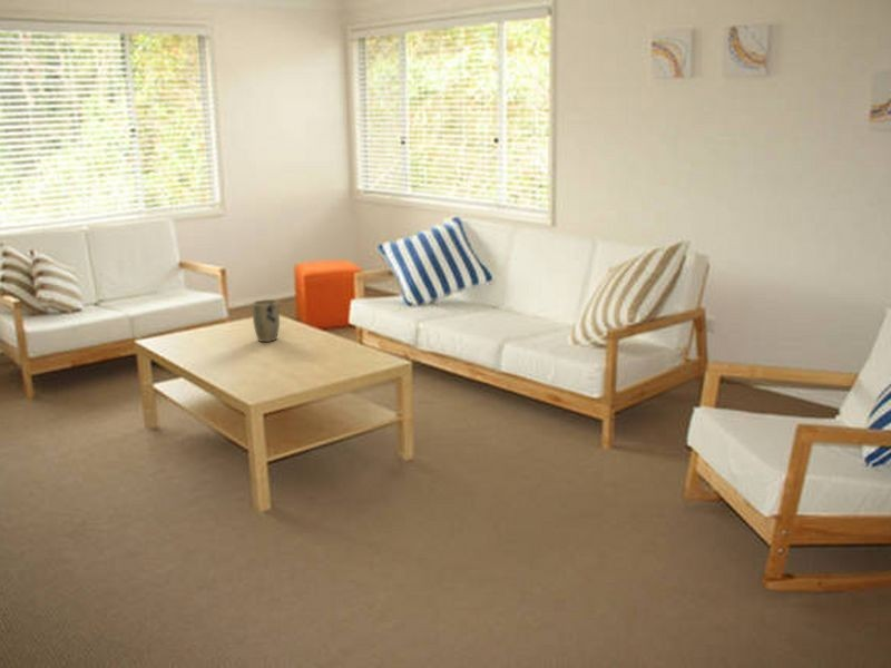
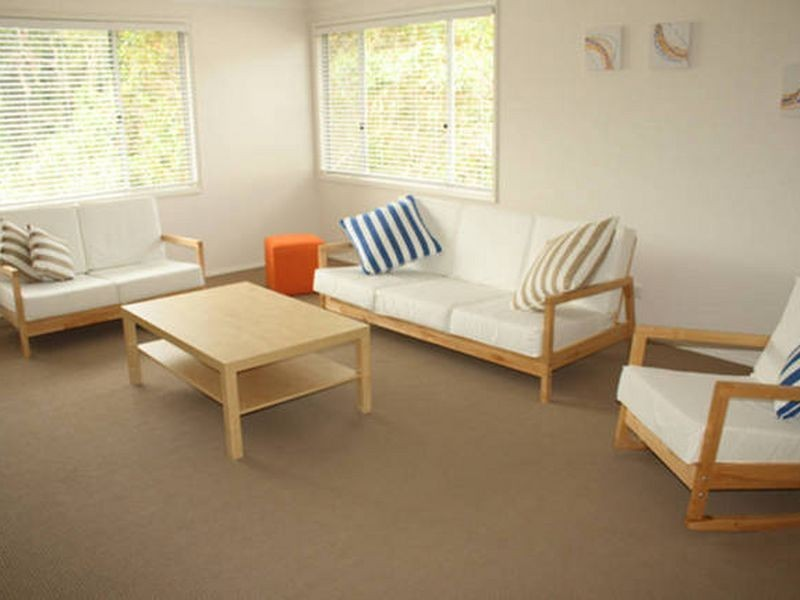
- plant pot [251,298,281,343]
